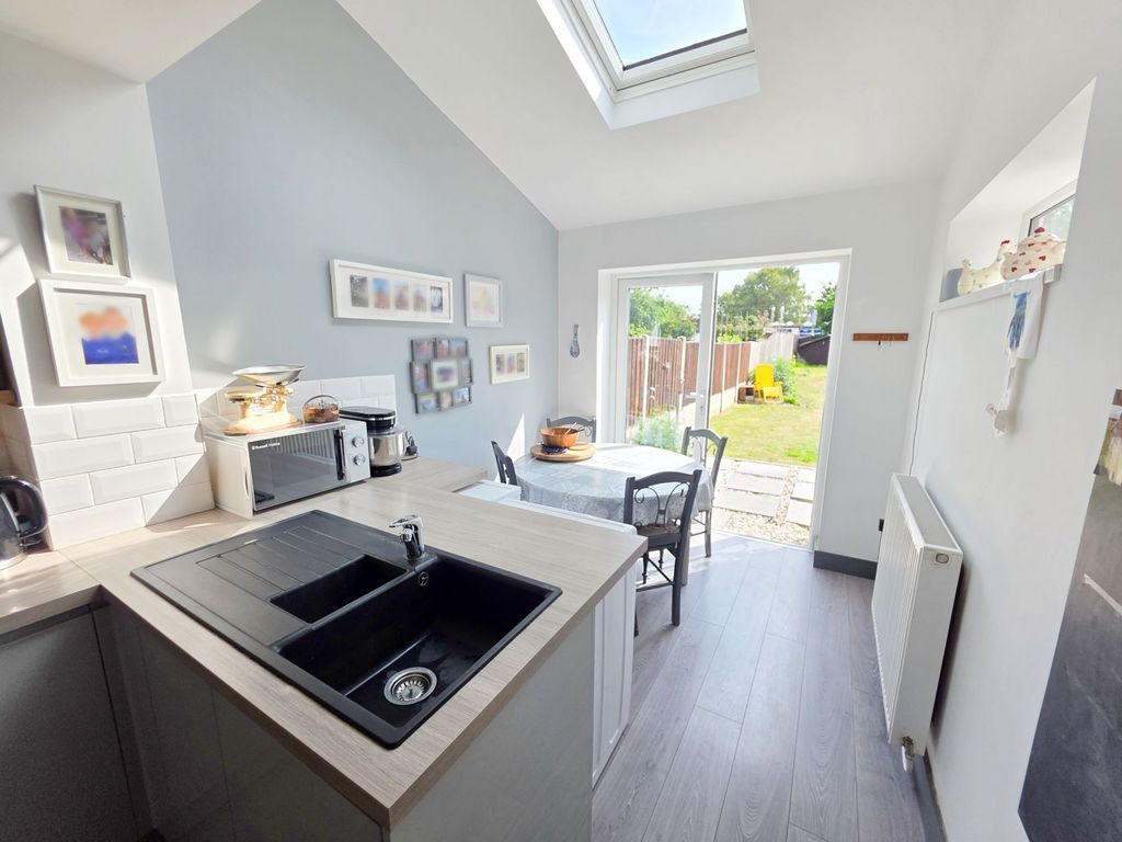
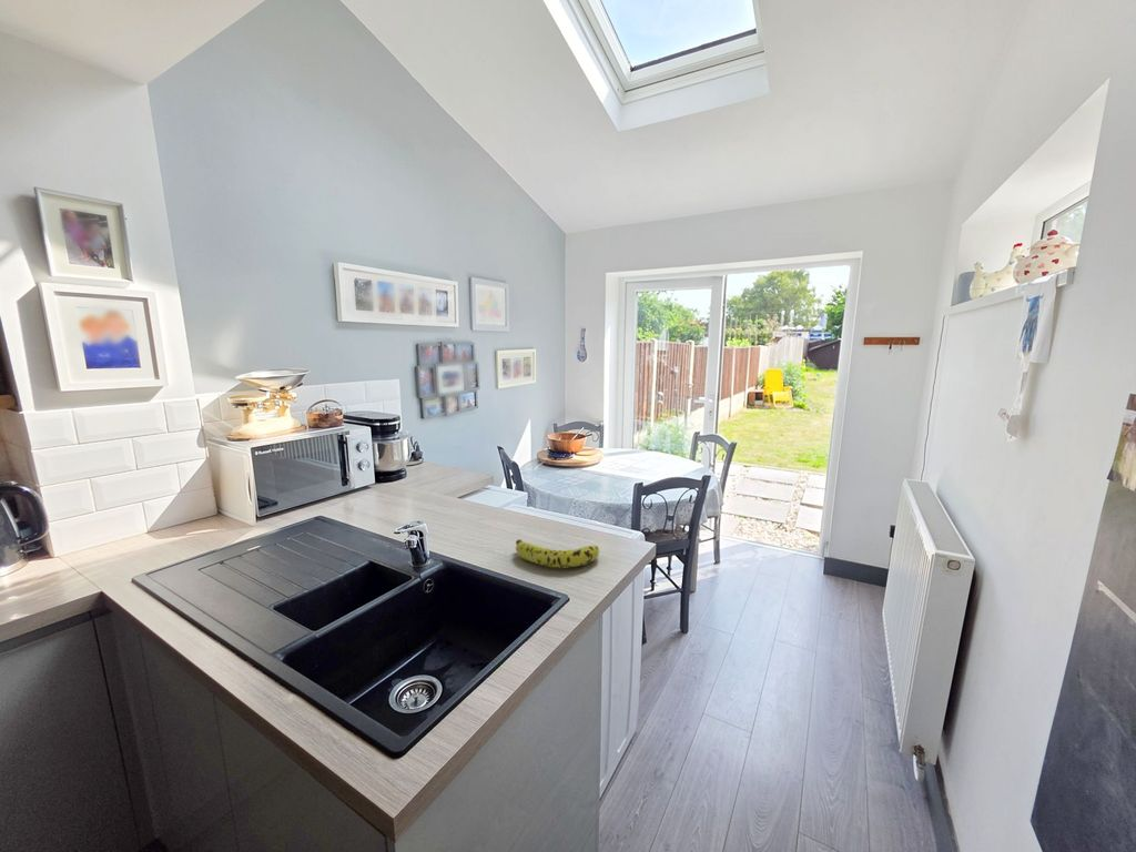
+ fruit [515,539,600,569]
